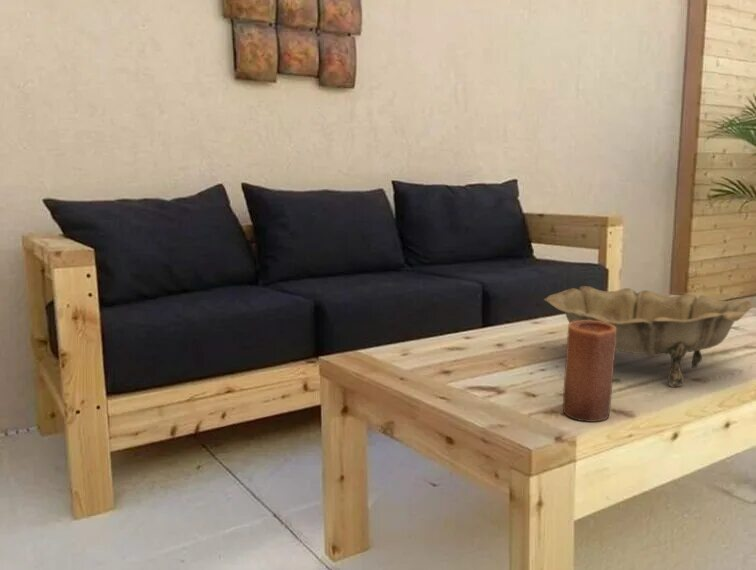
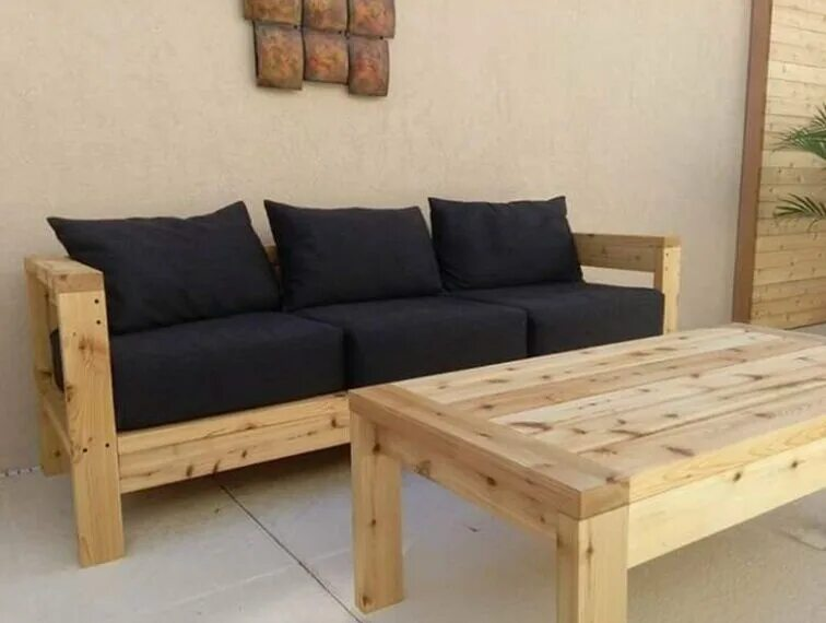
- decorative bowl [543,285,756,388]
- candle [562,320,616,423]
